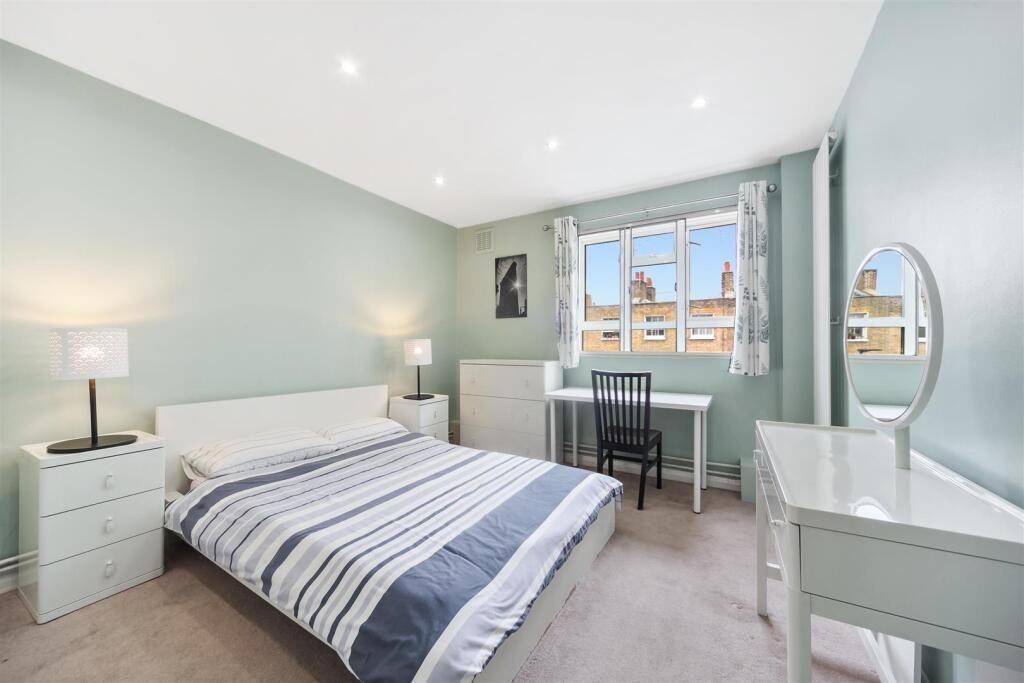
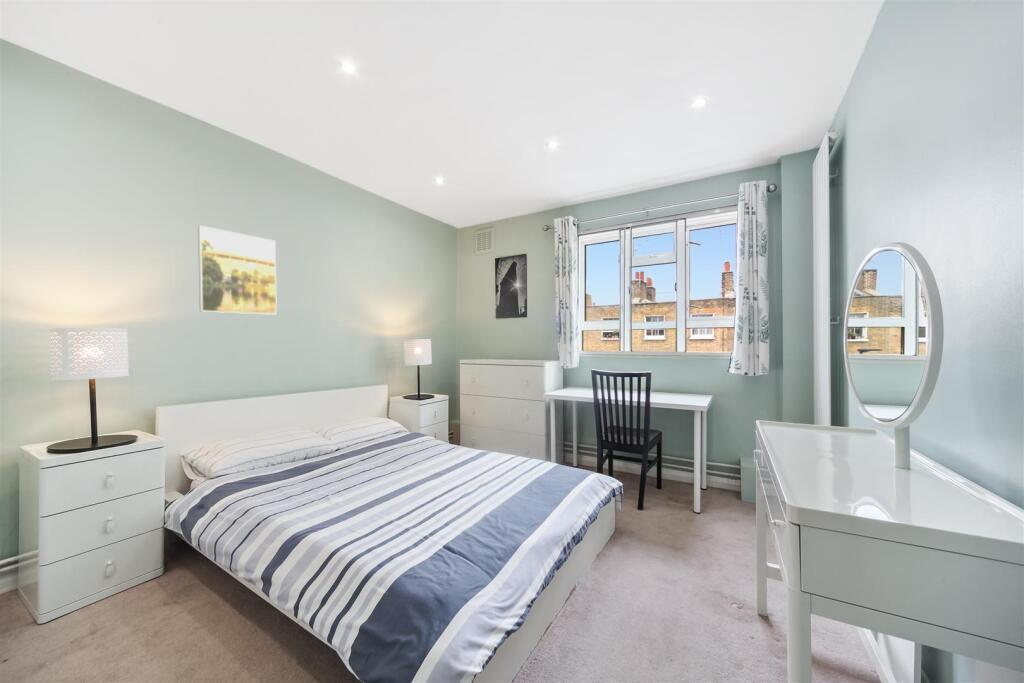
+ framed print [197,225,278,316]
